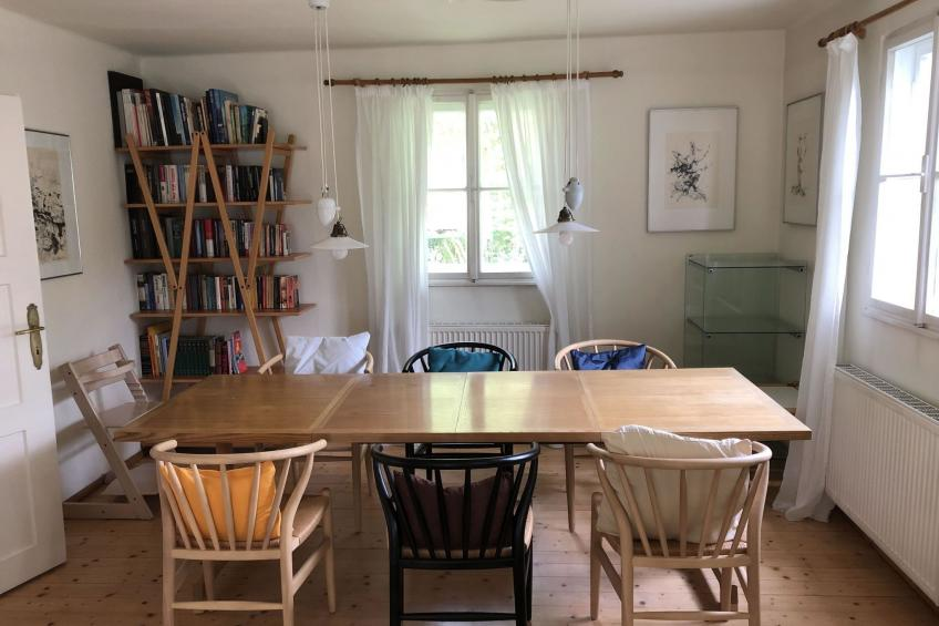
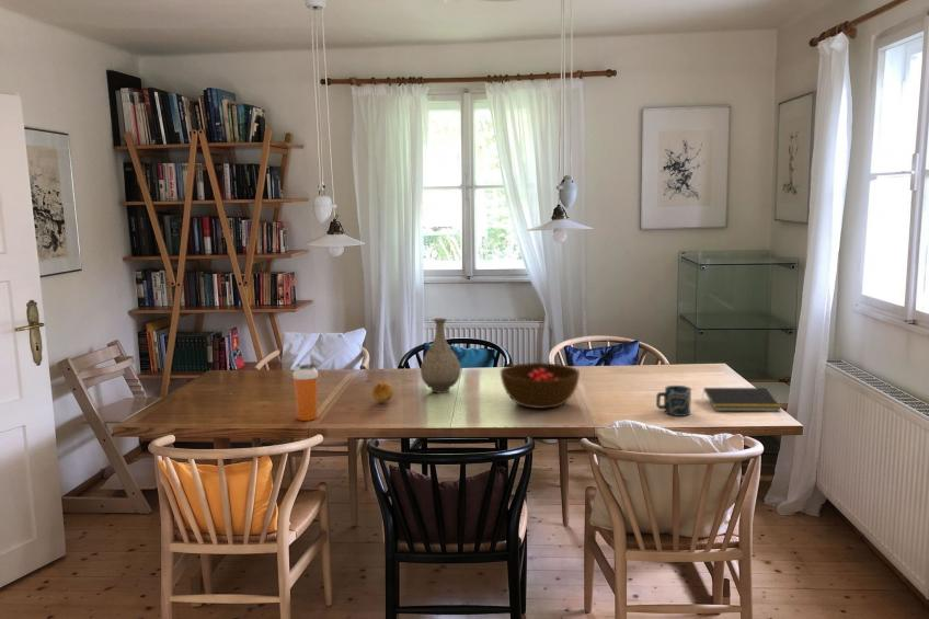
+ fruit [371,381,394,404]
+ vase [420,317,462,394]
+ notepad [701,387,782,412]
+ cup [655,385,692,417]
+ shaker bottle [291,363,319,422]
+ bowl [500,362,581,410]
